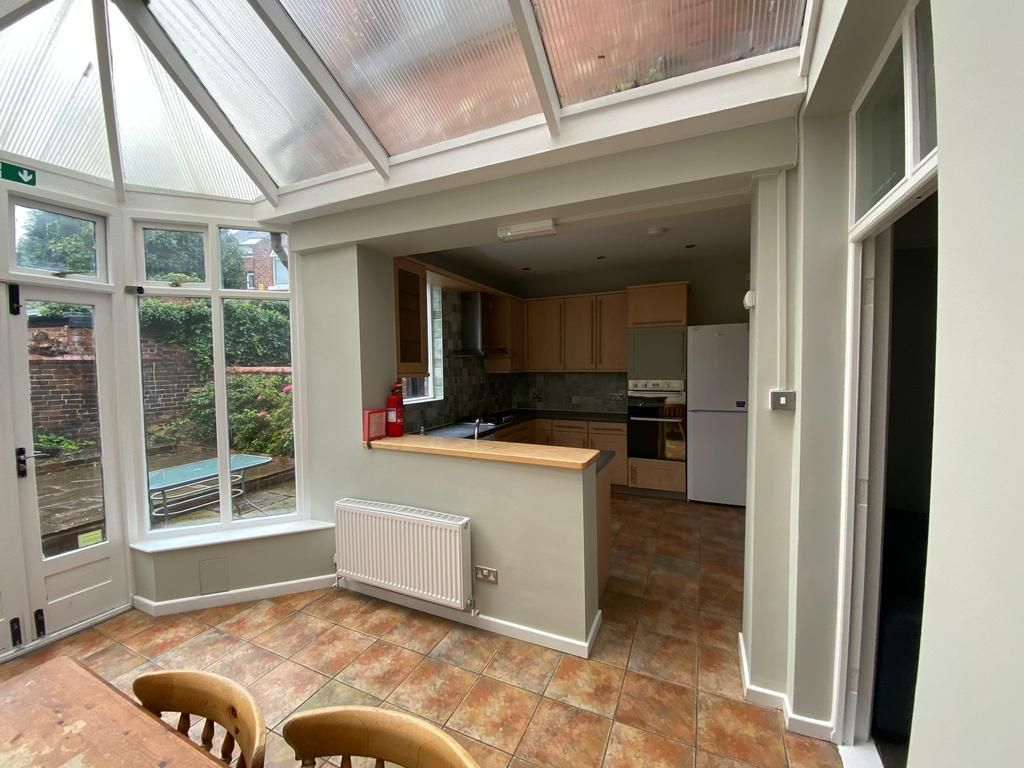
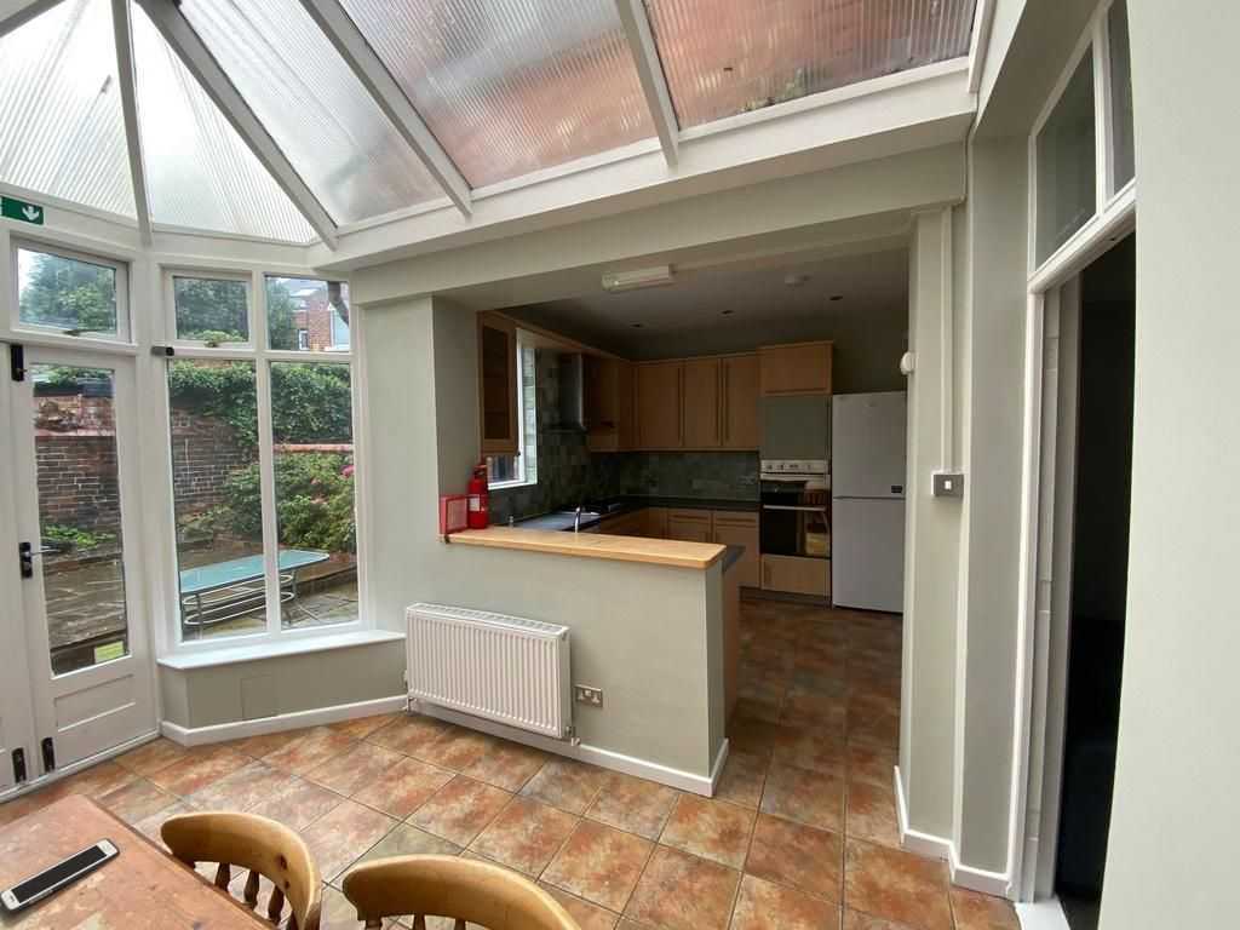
+ cell phone [0,837,121,915]
